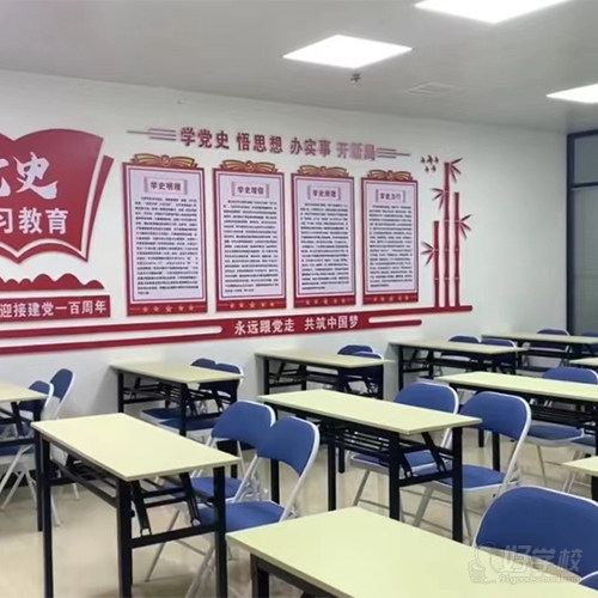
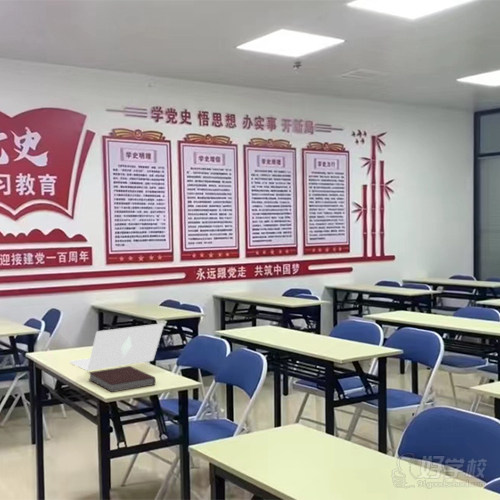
+ laptop [68,322,165,372]
+ notebook [87,365,157,393]
